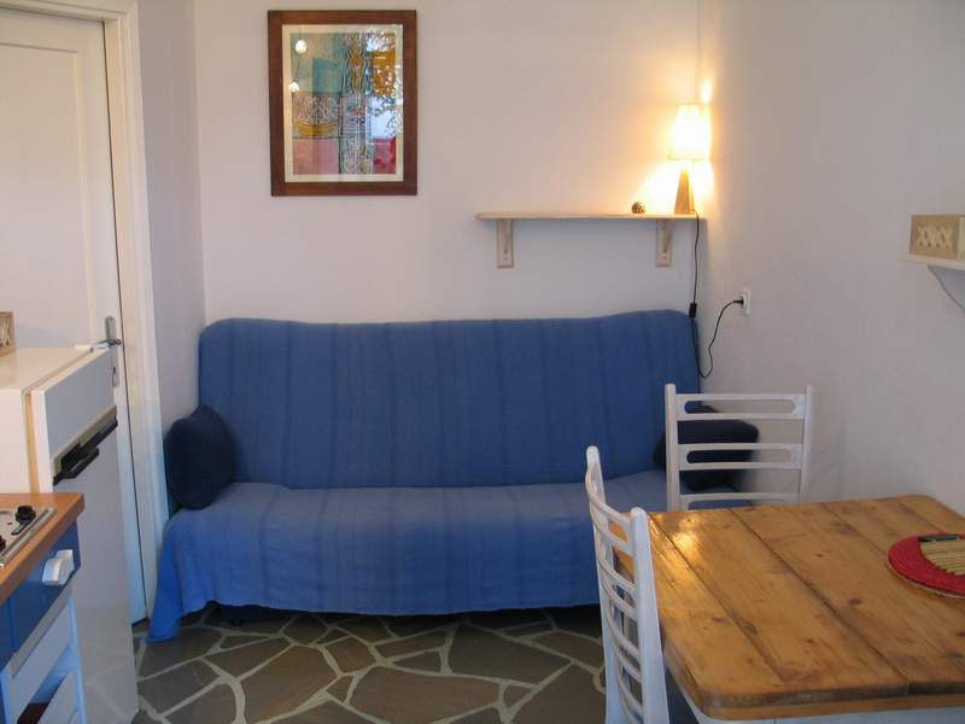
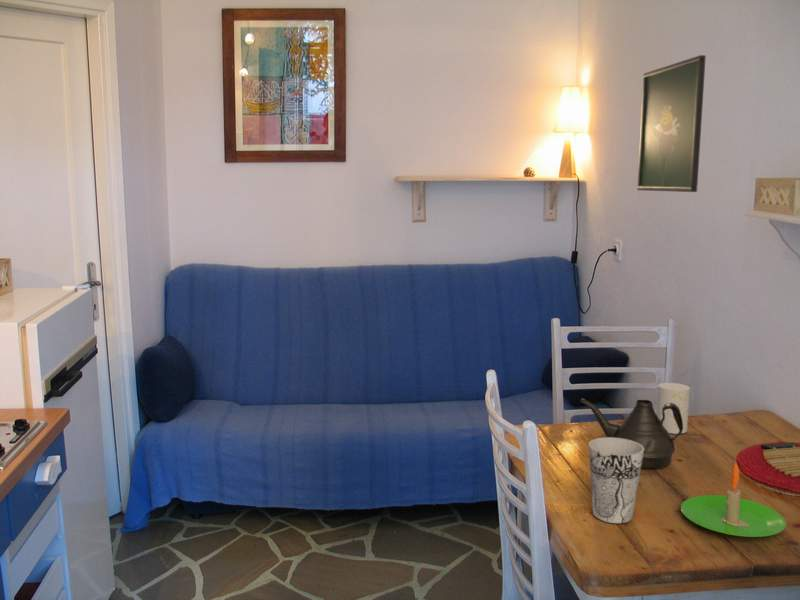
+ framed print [636,54,707,193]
+ candle [680,462,787,538]
+ cup [588,437,644,524]
+ teapot [579,398,683,469]
+ cup [656,382,691,435]
